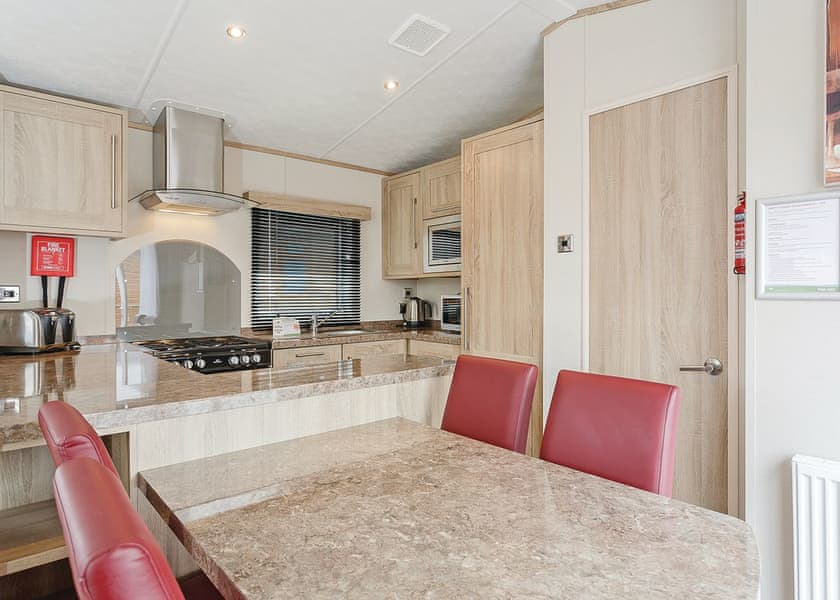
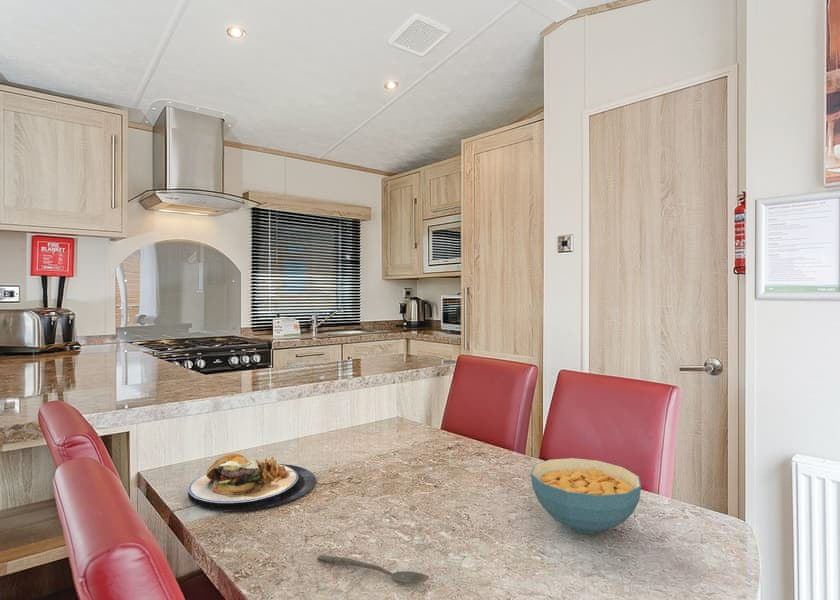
+ plate [187,453,317,512]
+ spoon [316,554,430,584]
+ cereal bowl [530,457,642,535]
